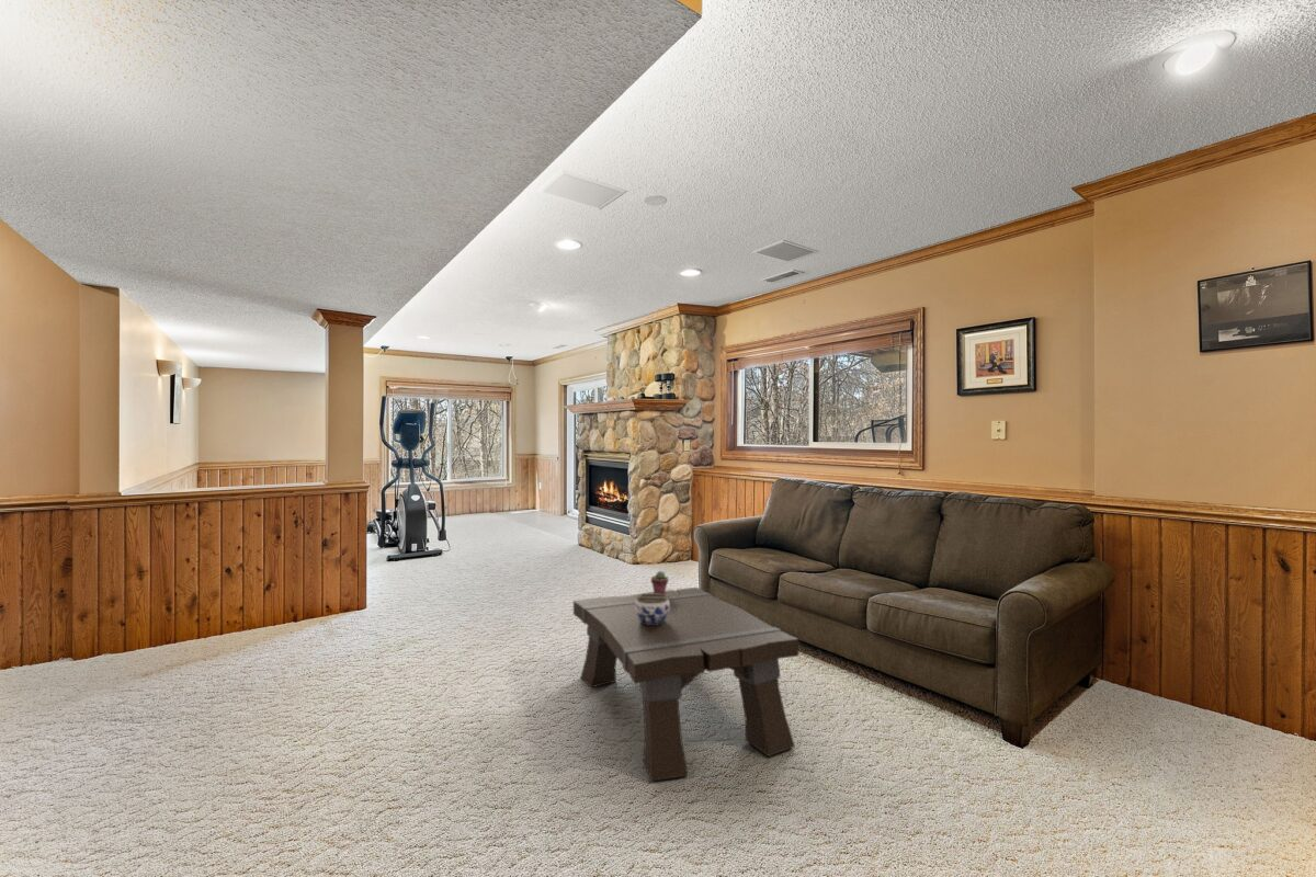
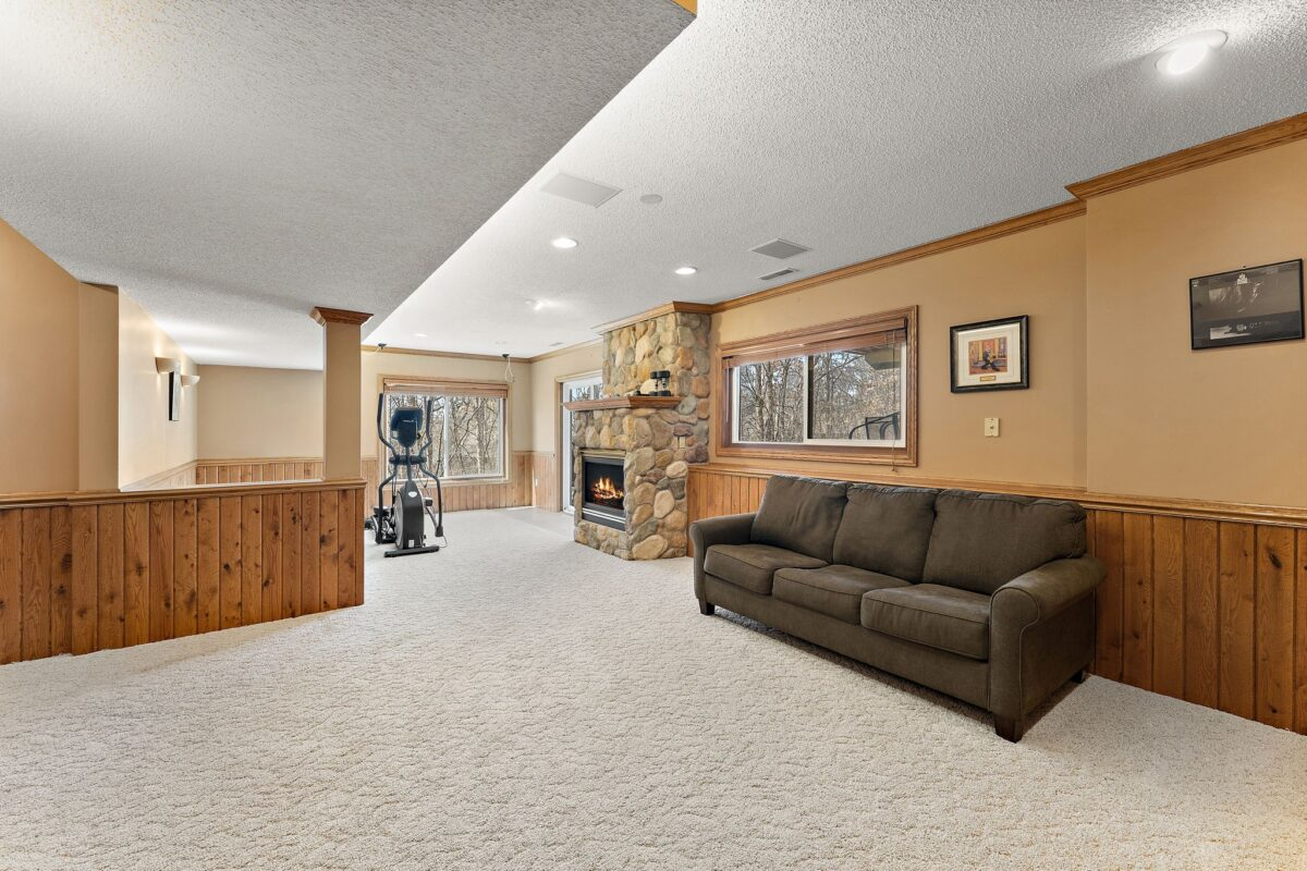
- coffee table [572,586,799,783]
- potted succulent [650,570,670,595]
- jar [635,592,670,625]
